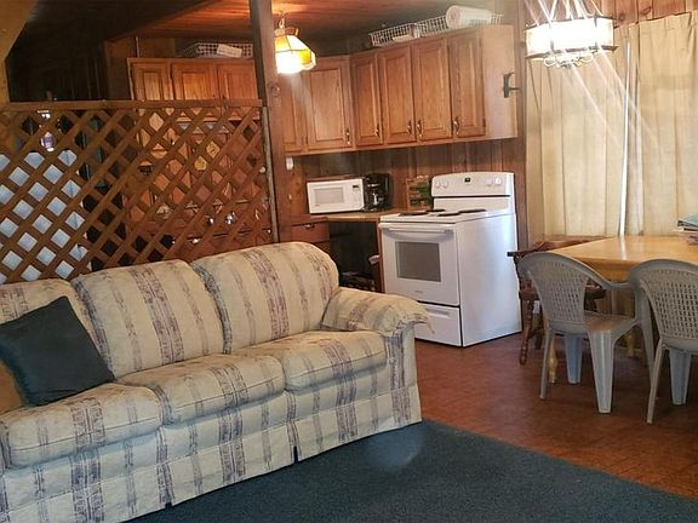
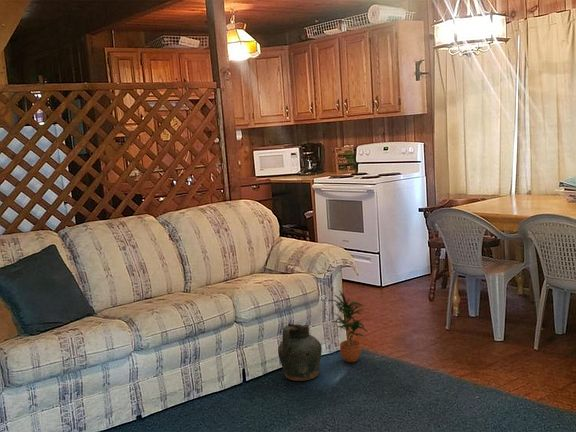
+ ceramic jug [277,322,323,382]
+ potted plant [327,290,369,363]
